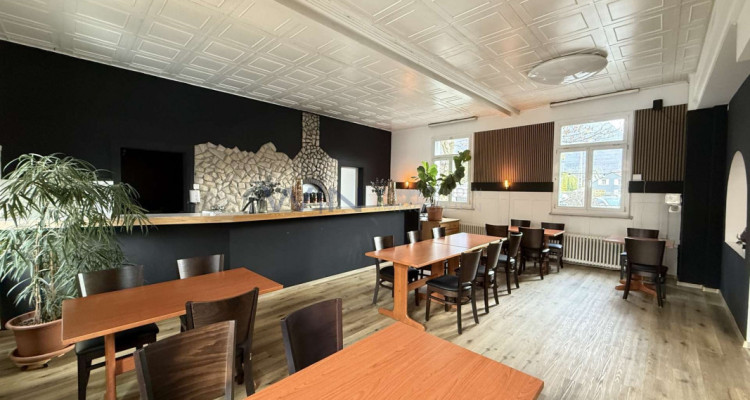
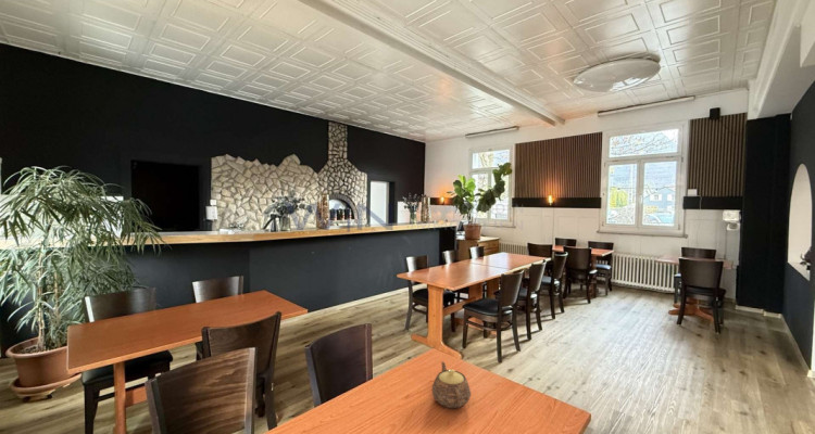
+ teapot [431,360,472,409]
